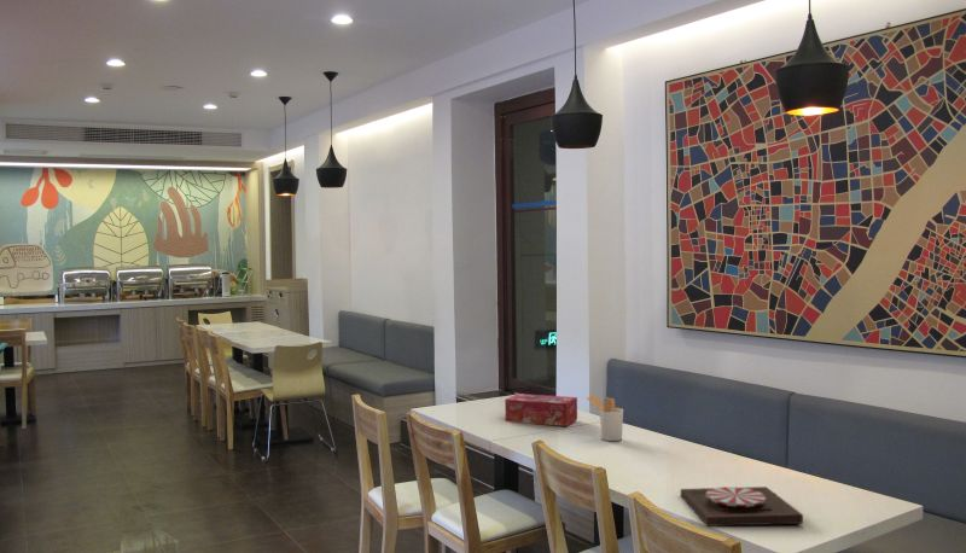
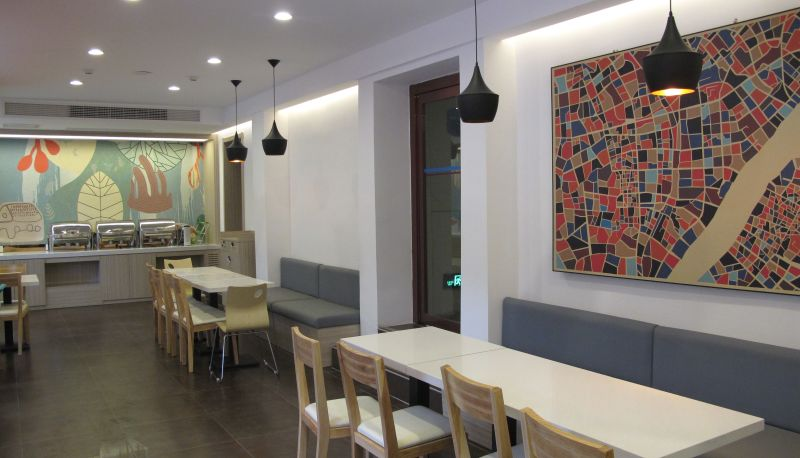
- tissue box [504,392,578,427]
- utensil holder [586,394,624,442]
- plate [680,485,804,528]
